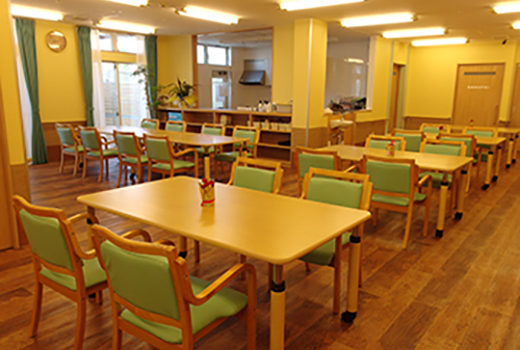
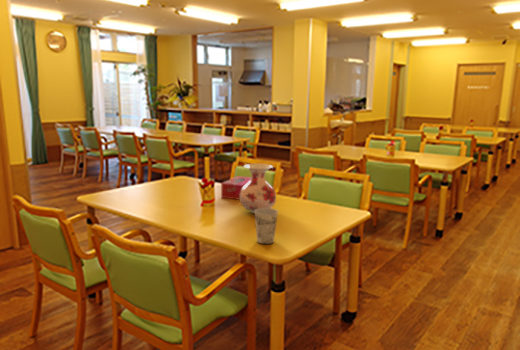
+ tissue box [220,175,252,201]
+ vase [239,163,277,214]
+ cup [254,208,279,245]
